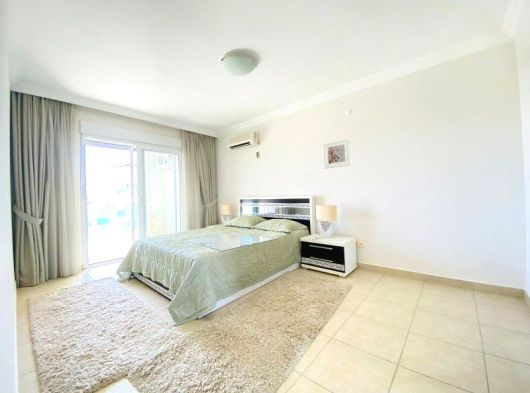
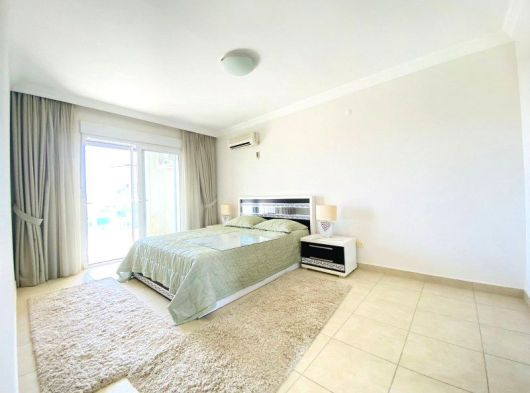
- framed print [323,138,351,170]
